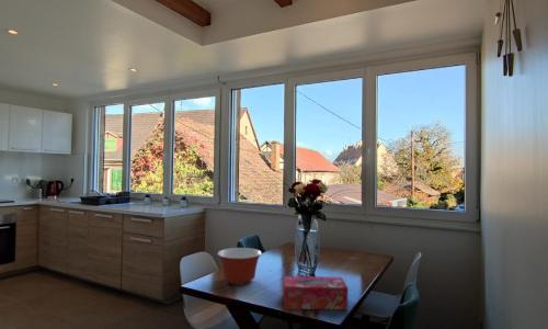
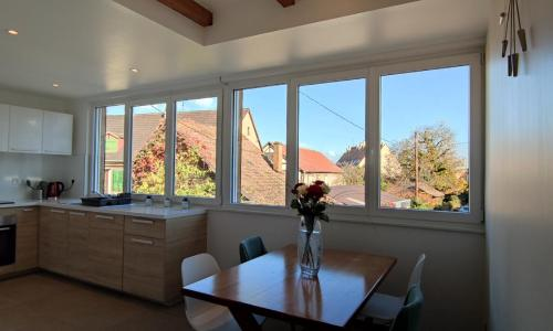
- tissue box [282,275,350,310]
- mixing bowl [216,247,263,286]
